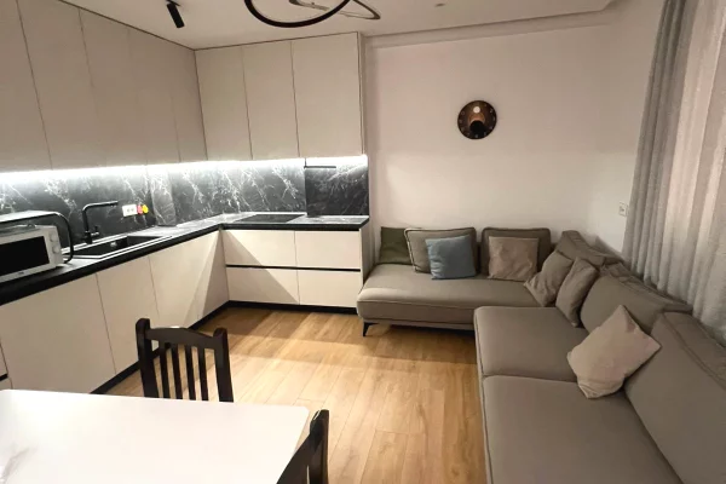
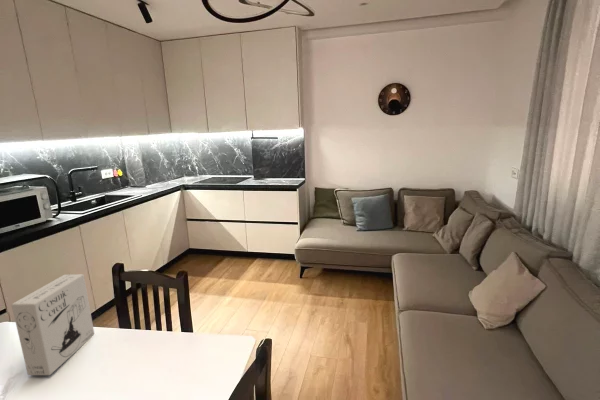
+ cereal box [11,273,95,376]
